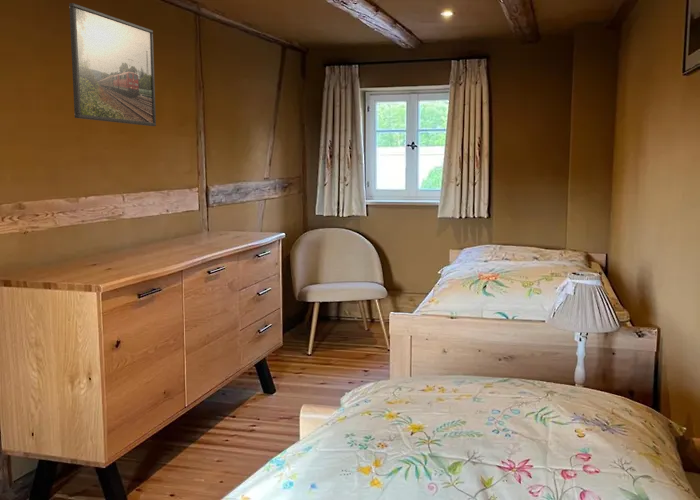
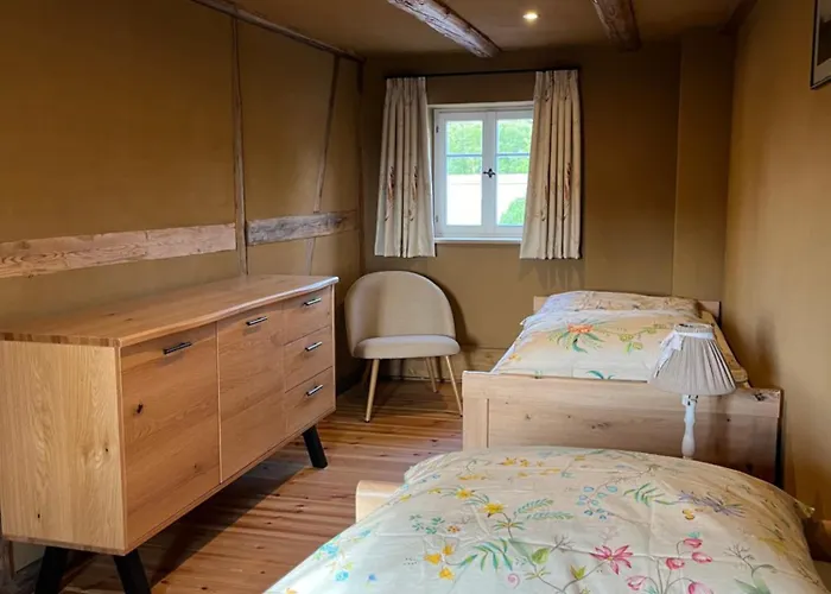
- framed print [68,2,157,127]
